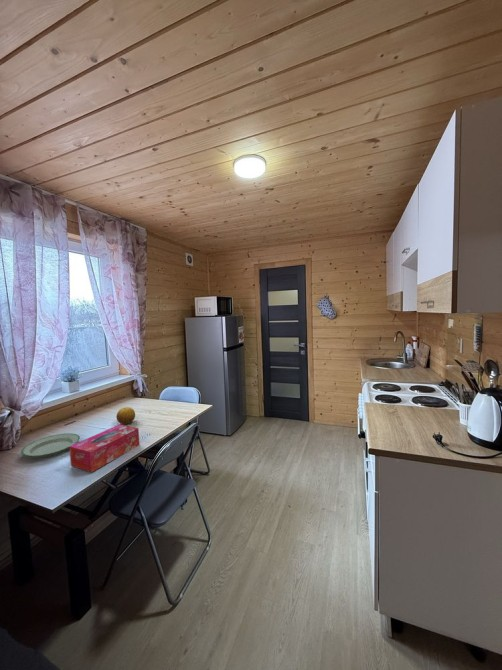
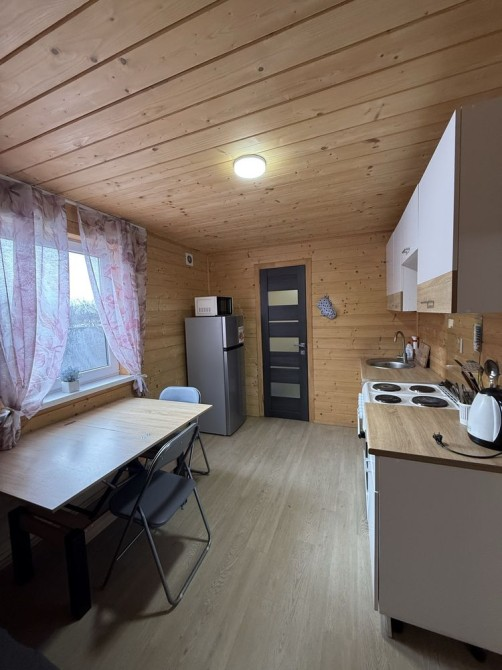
- fruit [115,406,136,425]
- plate [20,432,81,459]
- tissue box [69,423,140,473]
